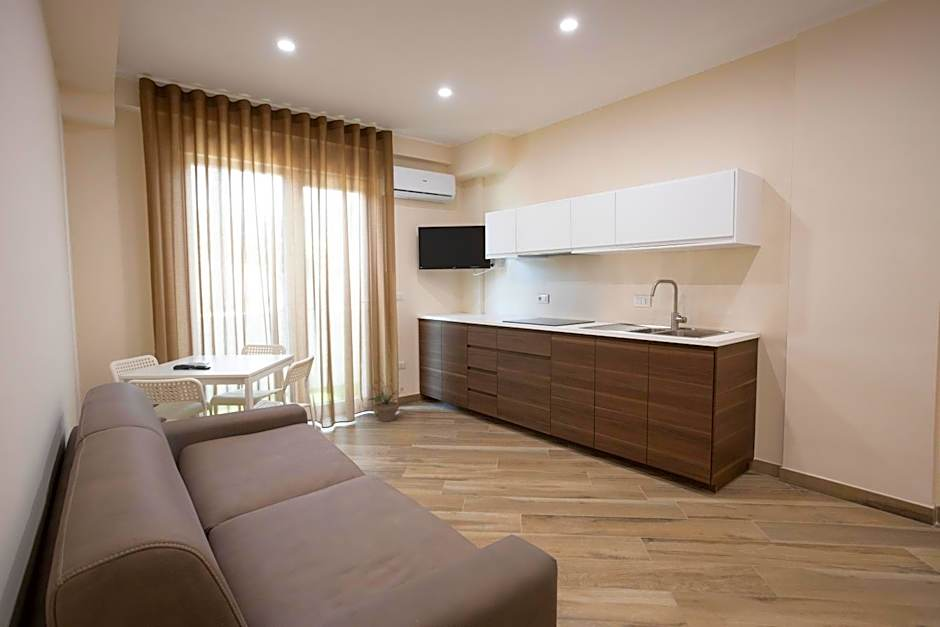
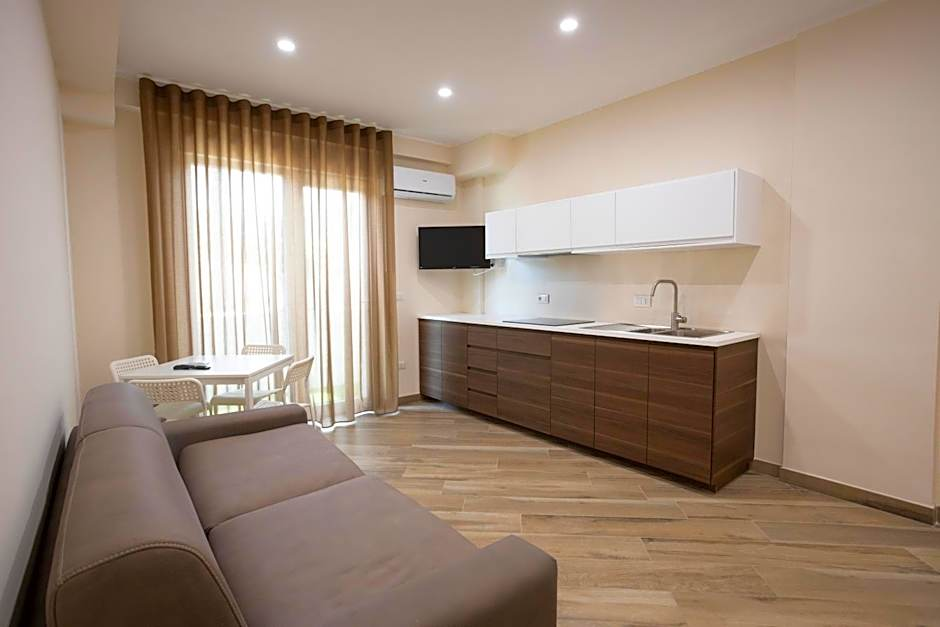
- potted plant [367,377,404,423]
